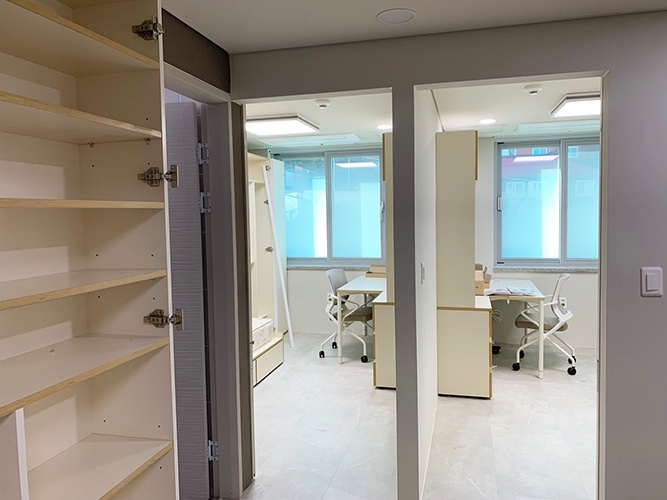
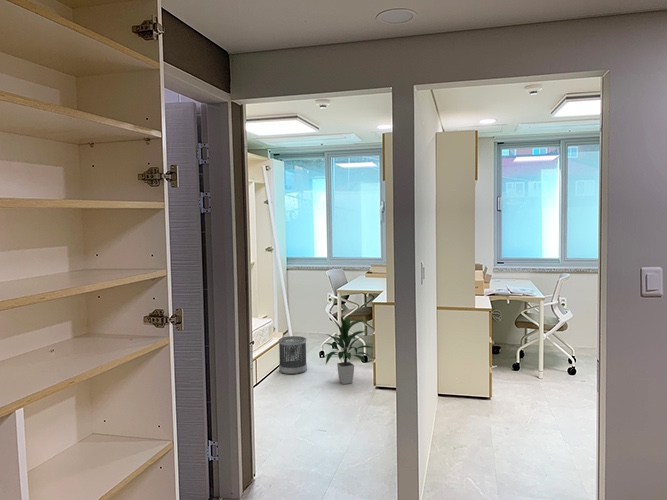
+ indoor plant [323,315,374,385]
+ wastebasket [278,335,308,375]
